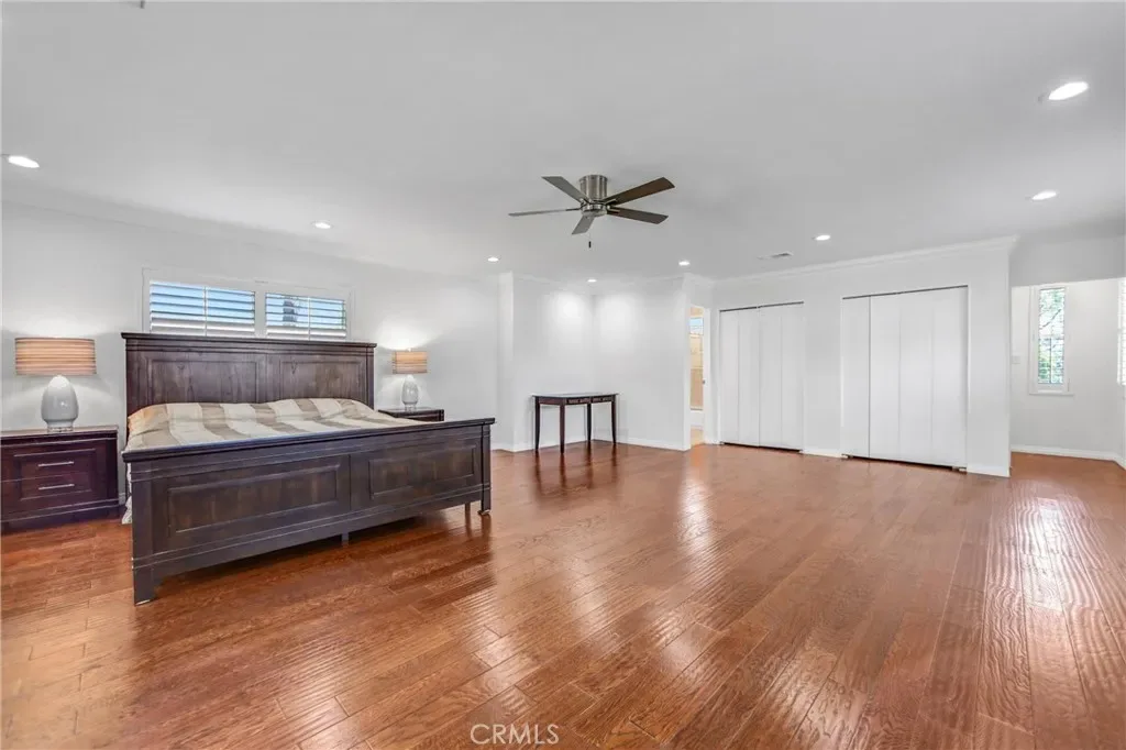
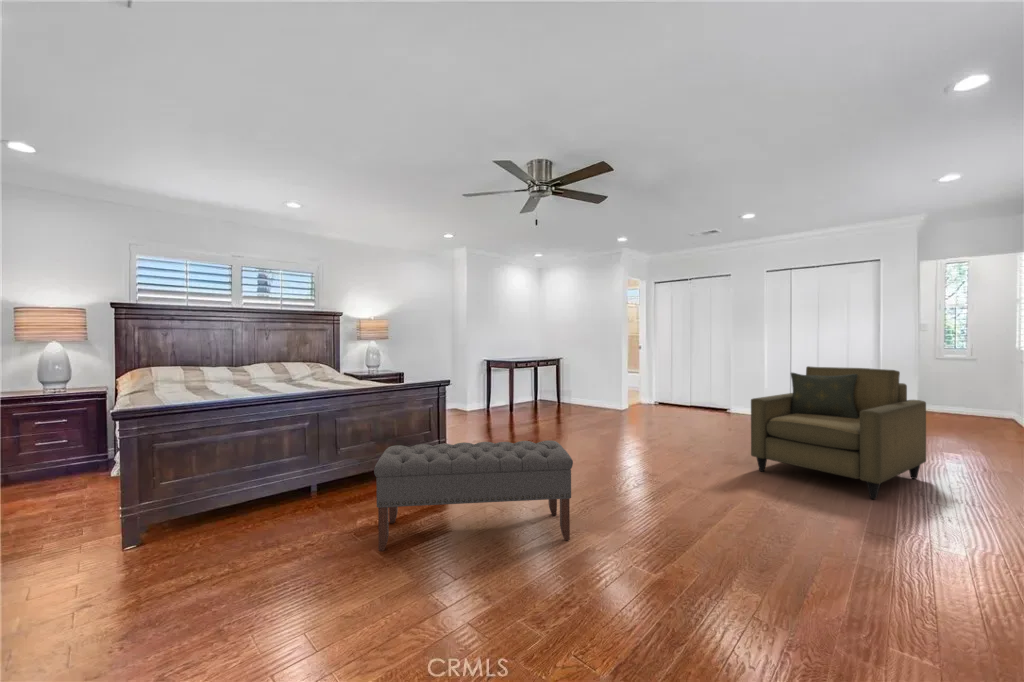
+ bench [373,440,574,552]
+ armchair [750,365,927,501]
